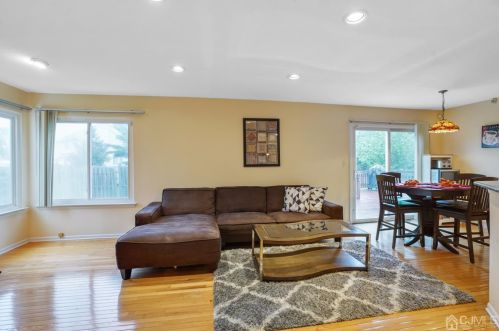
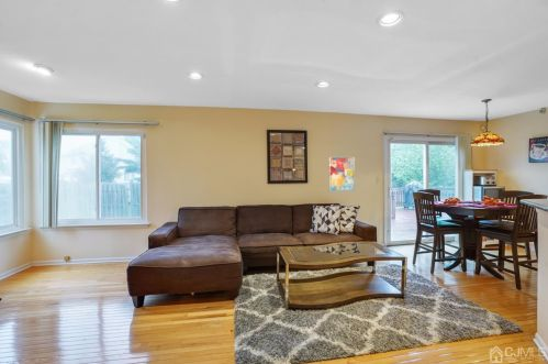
+ wall art [327,156,356,192]
